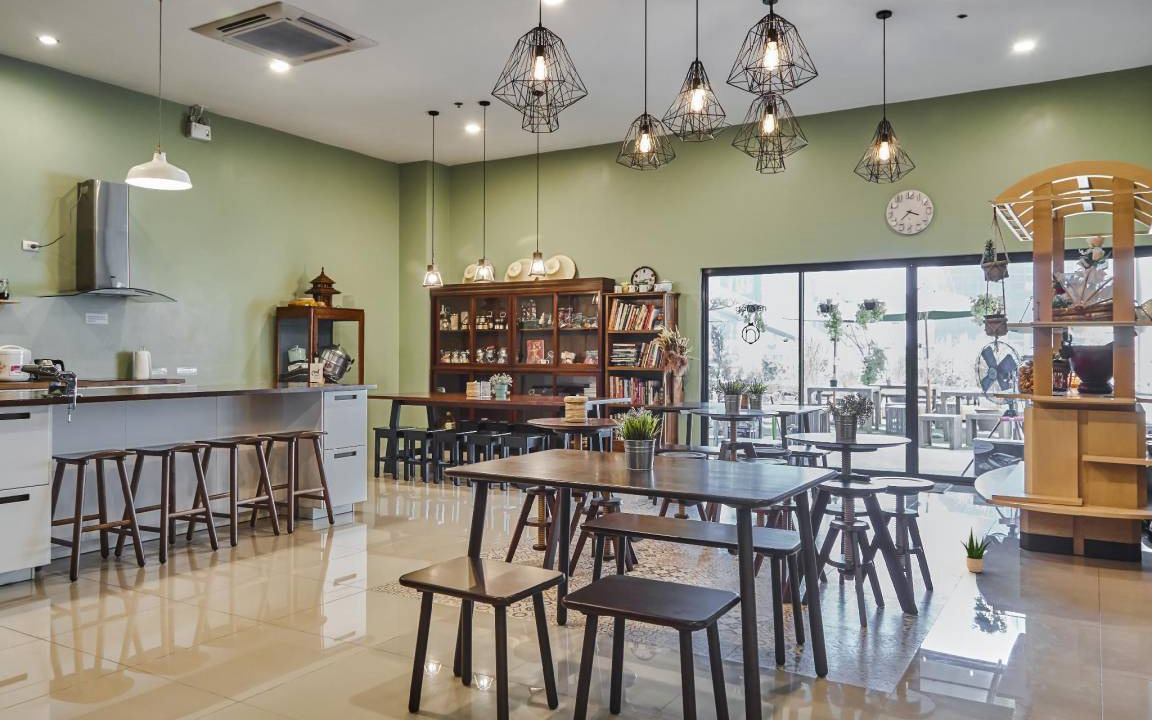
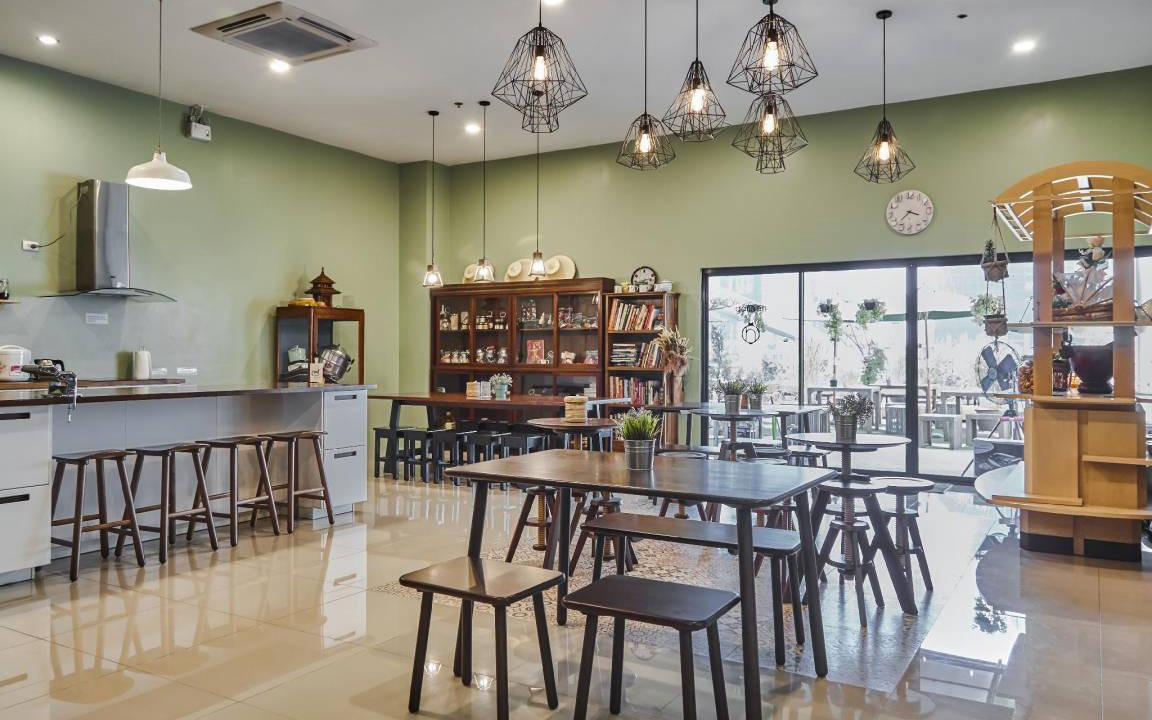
- potted plant [959,526,995,573]
